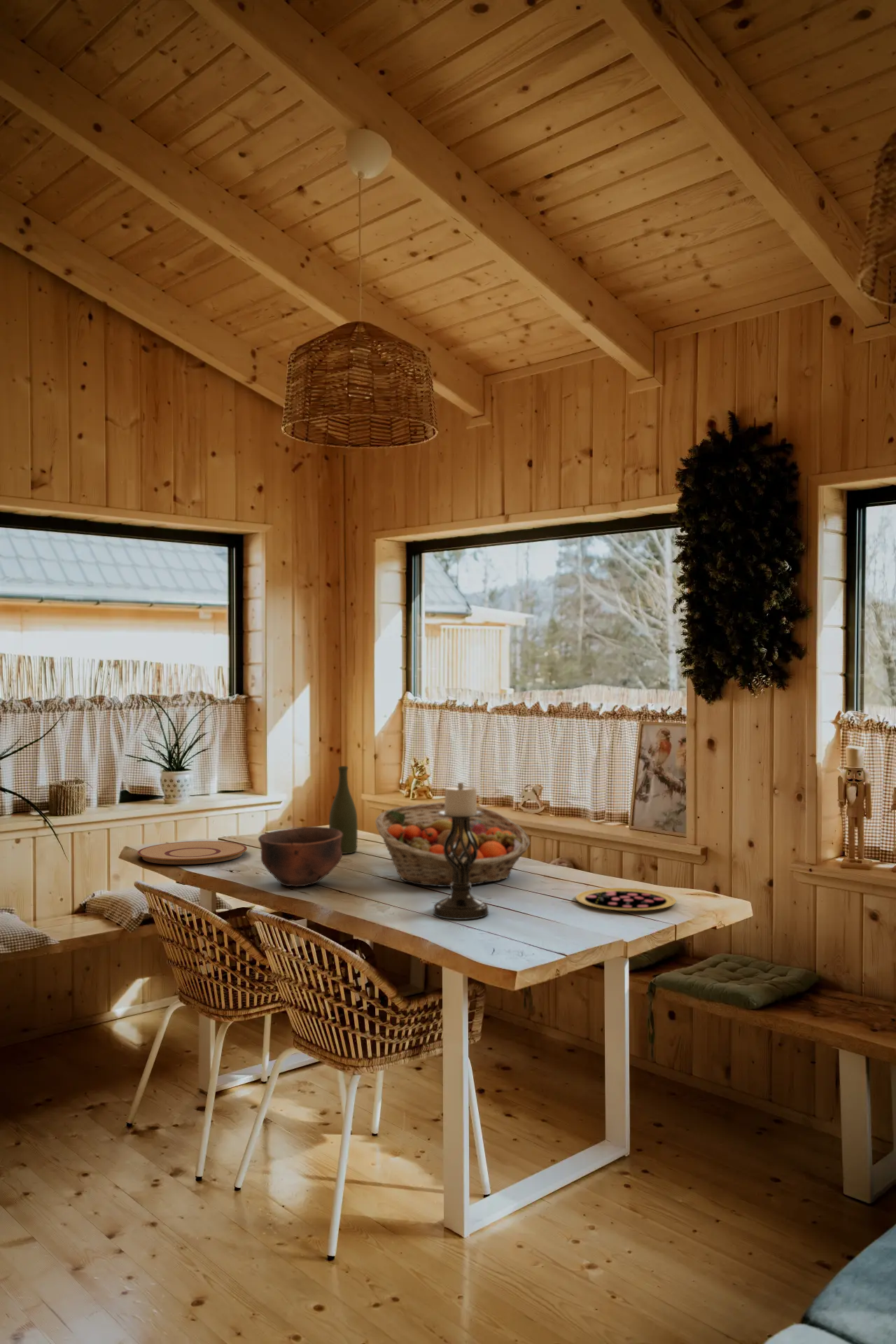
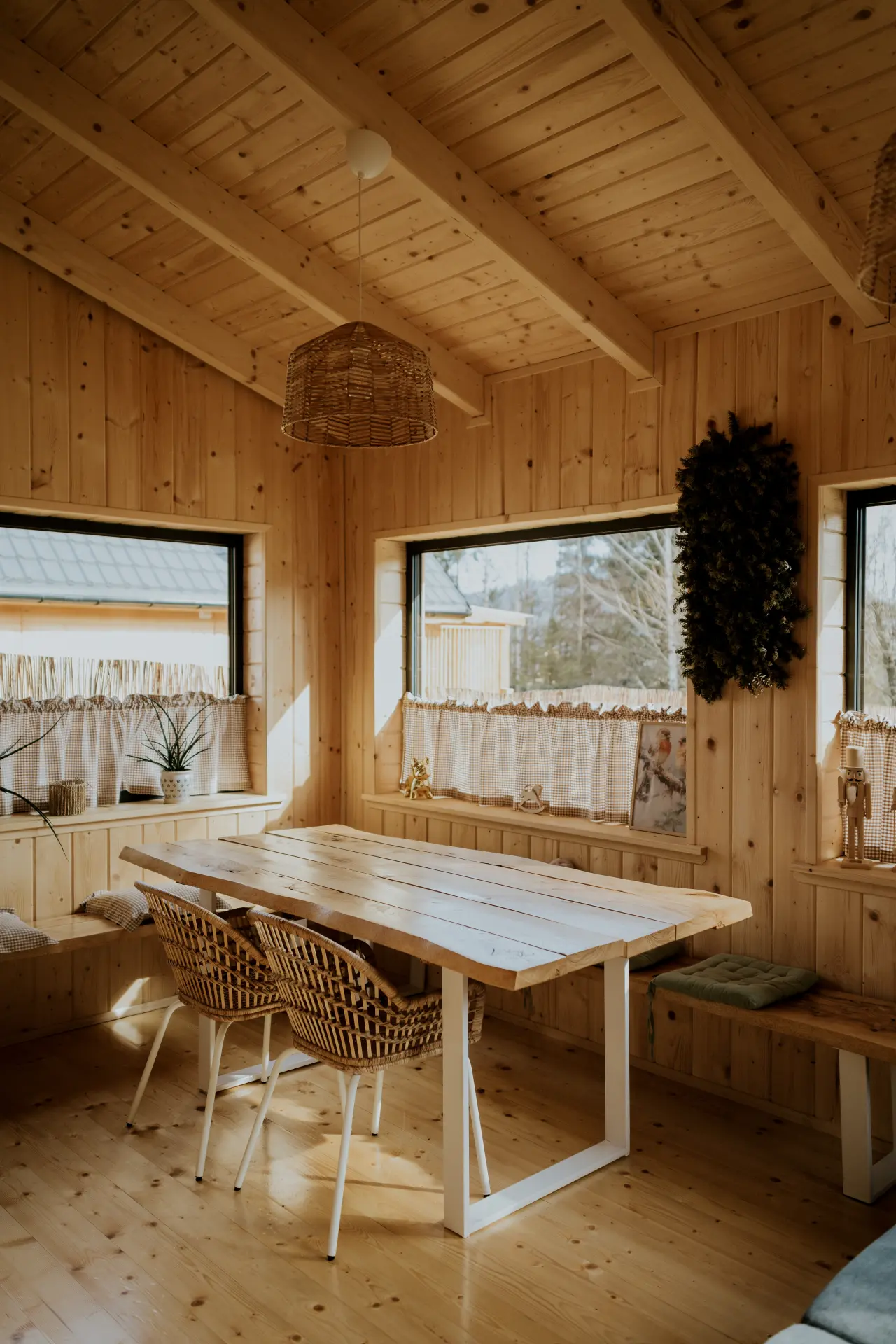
- candle holder [433,782,489,921]
- fruit basket [374,802,531,888]
- bottle [328,765,358,855]
- plate [137,841,248,865]
- bowl [258,826,343,888]
- pizza [575,887,677,911]
